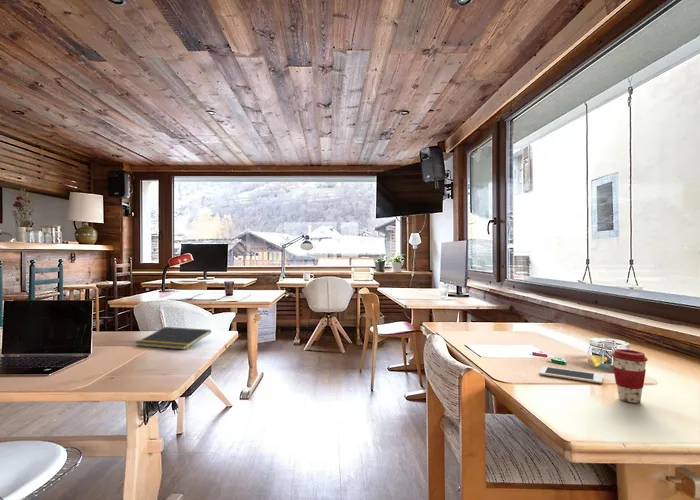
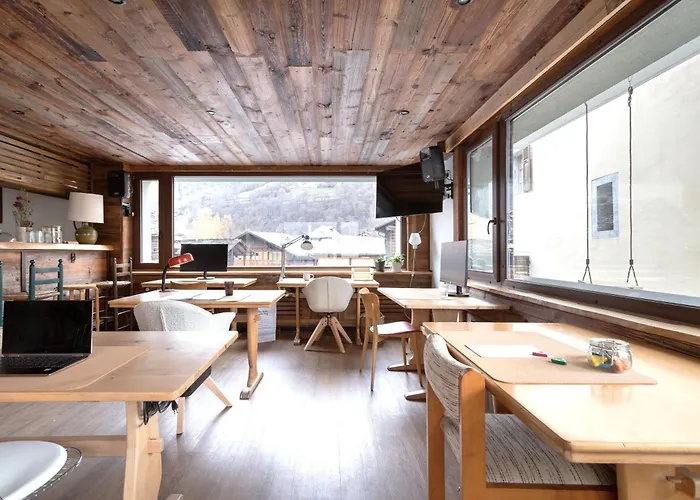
- coffee cup [610,348,649,404]
- cell phone [538,365,603,384]
- notepad [135,326,212,351]
